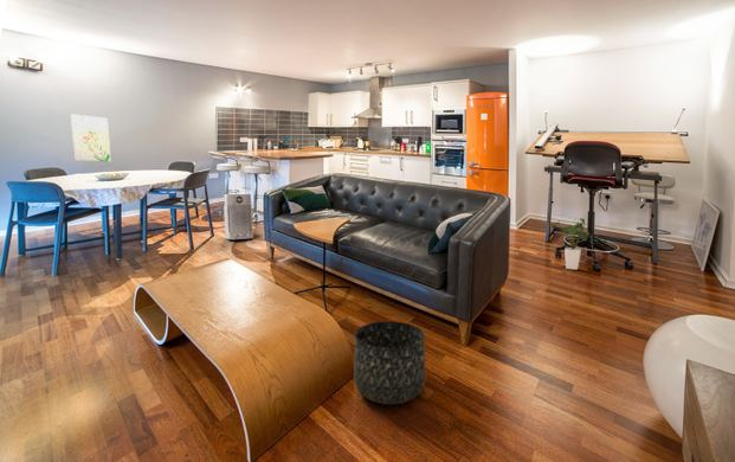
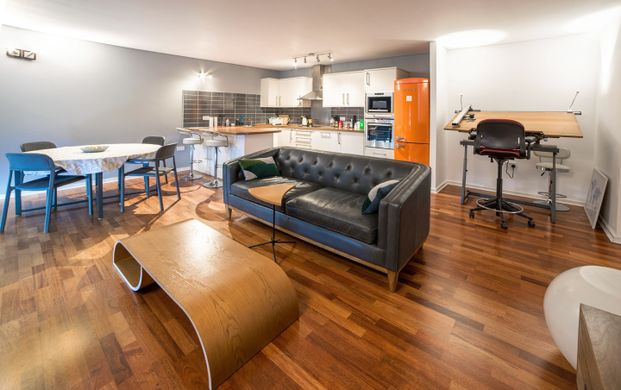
- house plant [549,217,591,271]
- air purifier [223,193,254,240]
- basket [353,320,426,405]
- wall art [70,113,112,163]
